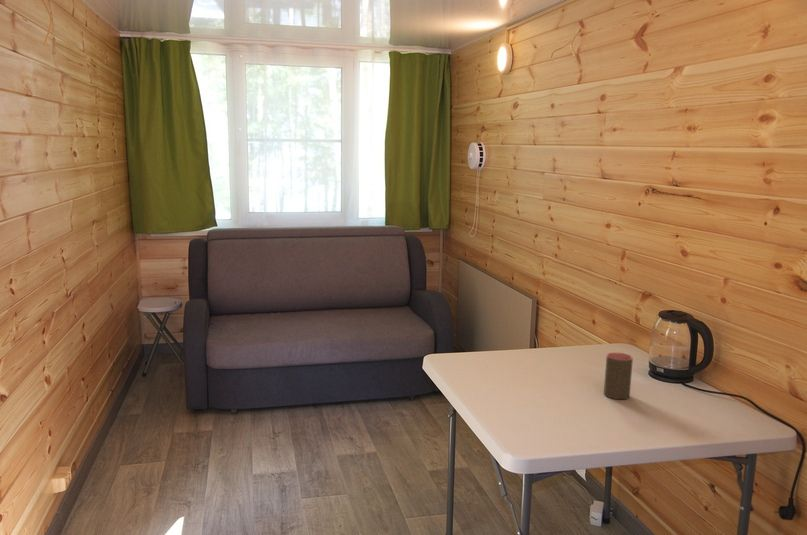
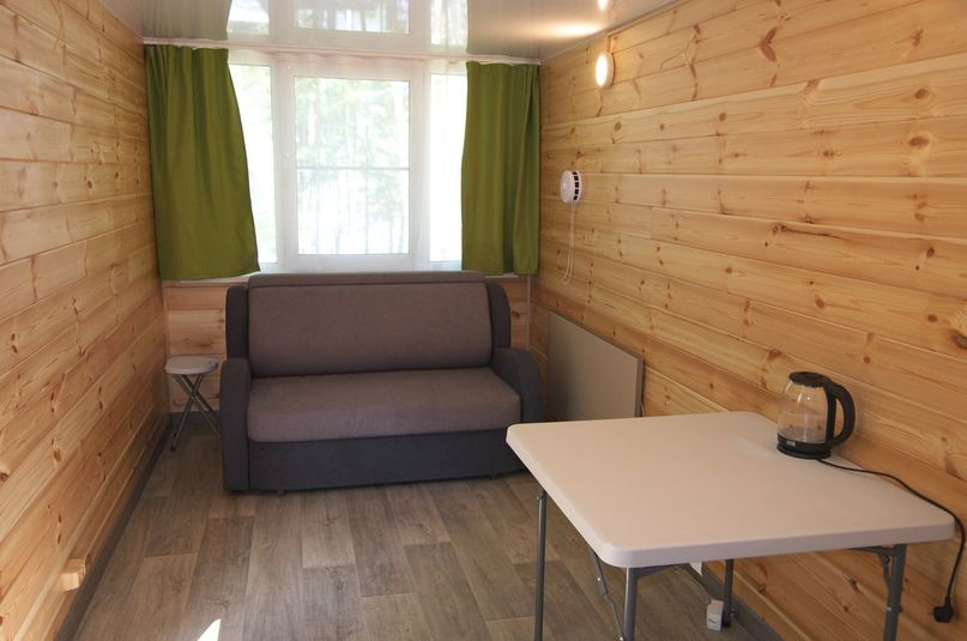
- cup [603,351,634,400]
